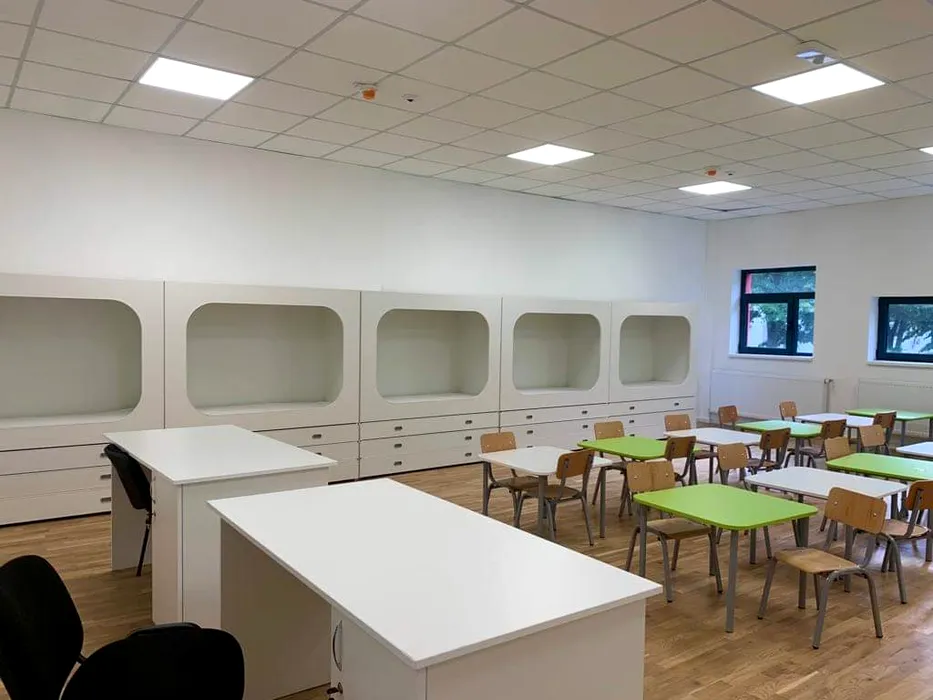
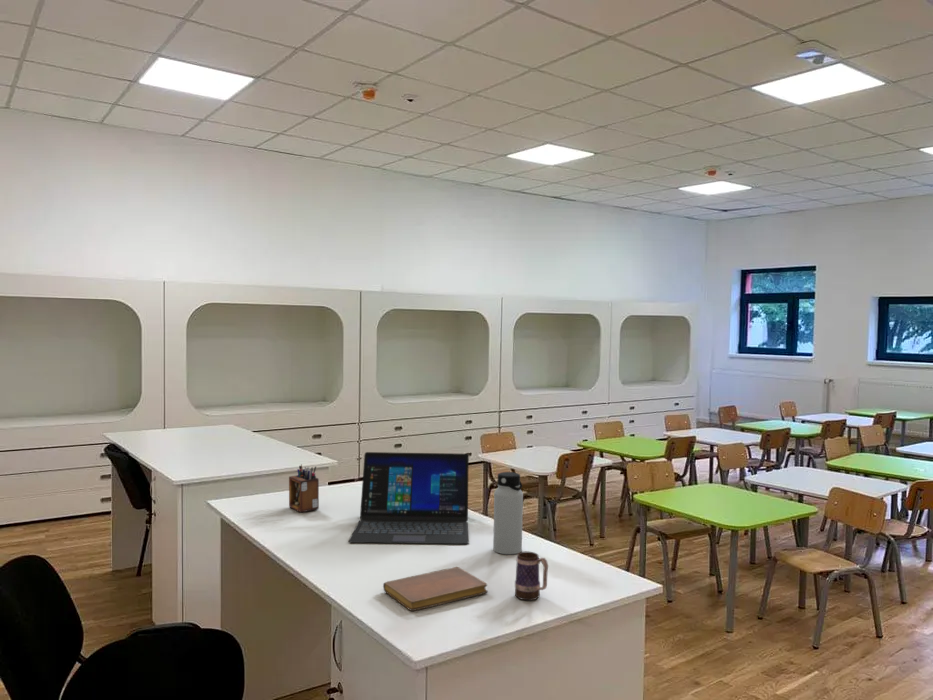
+ notebook [382,566,489,612]
+ desk organizer [288,463,320,513]
+ water bottle [492,471,524,555]
+ laptop [347,451,470,545]
+ mug [514,551,549,601]
